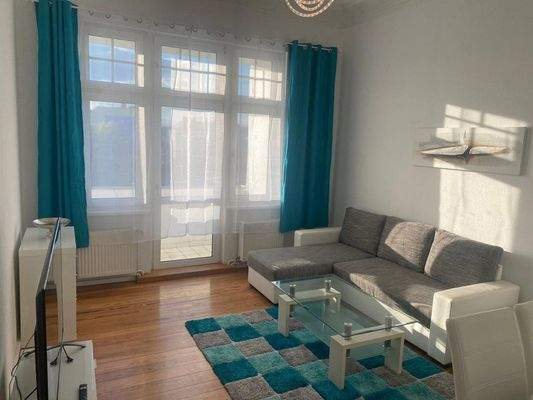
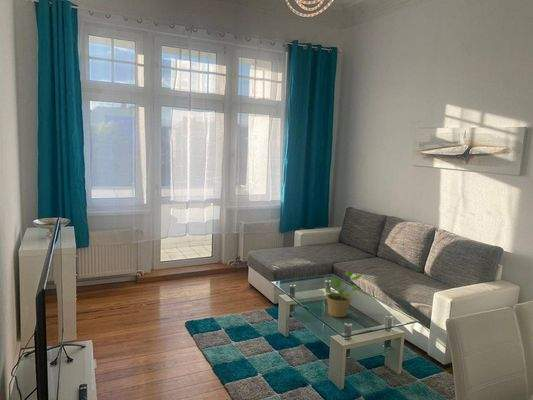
+ potted plant [325,269,363,318]
